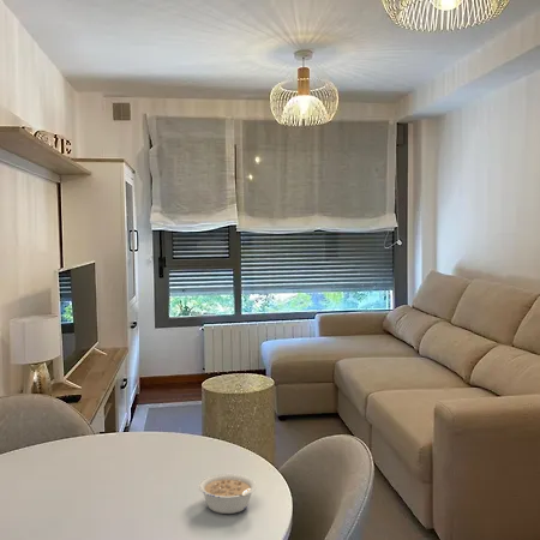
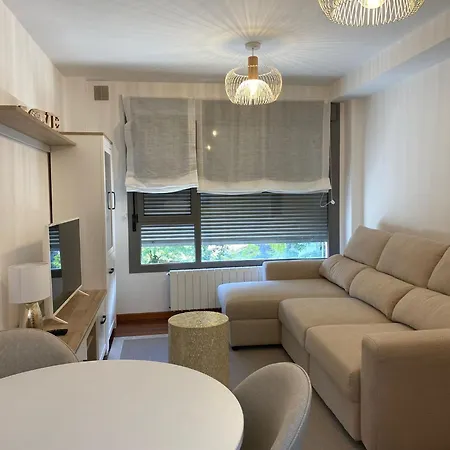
- legume [197,473,258,515]
